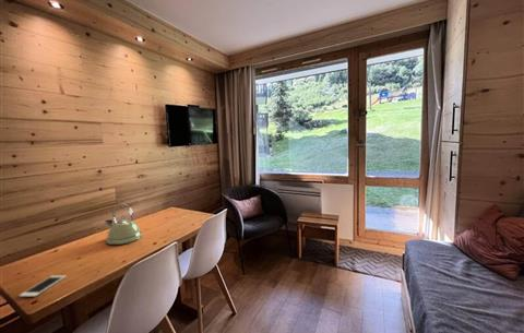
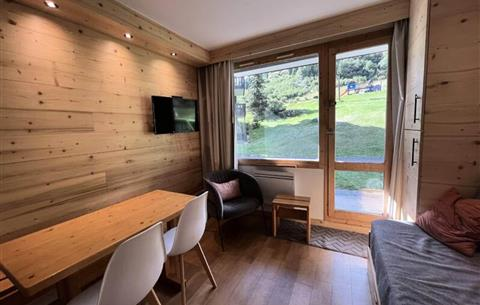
- kettle [104,202,143,246]
- cell phone [17,275,67,298]
